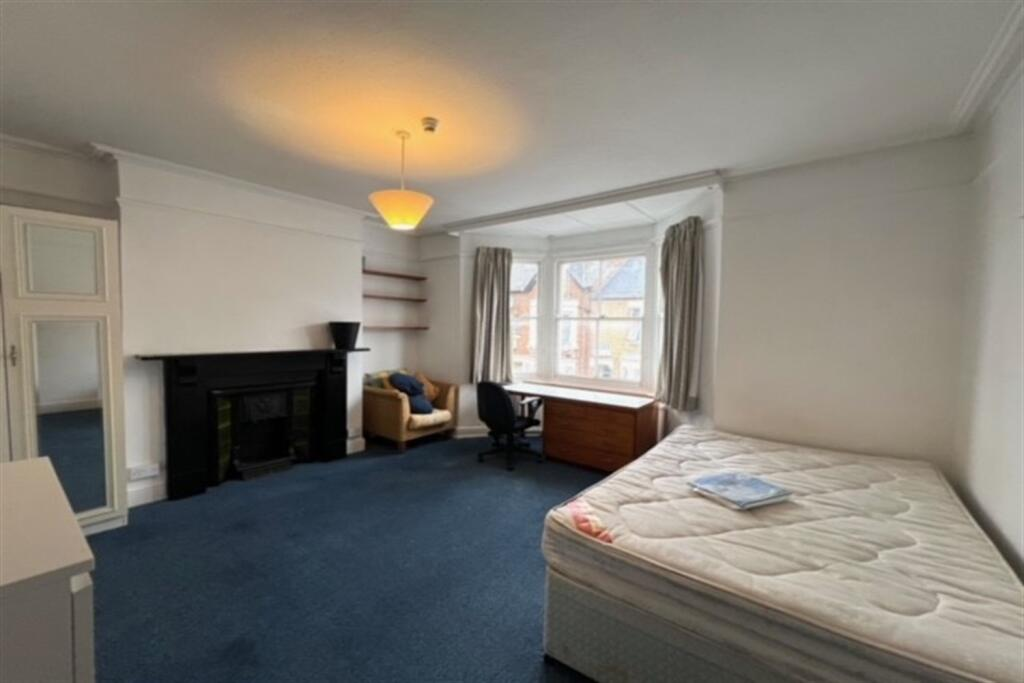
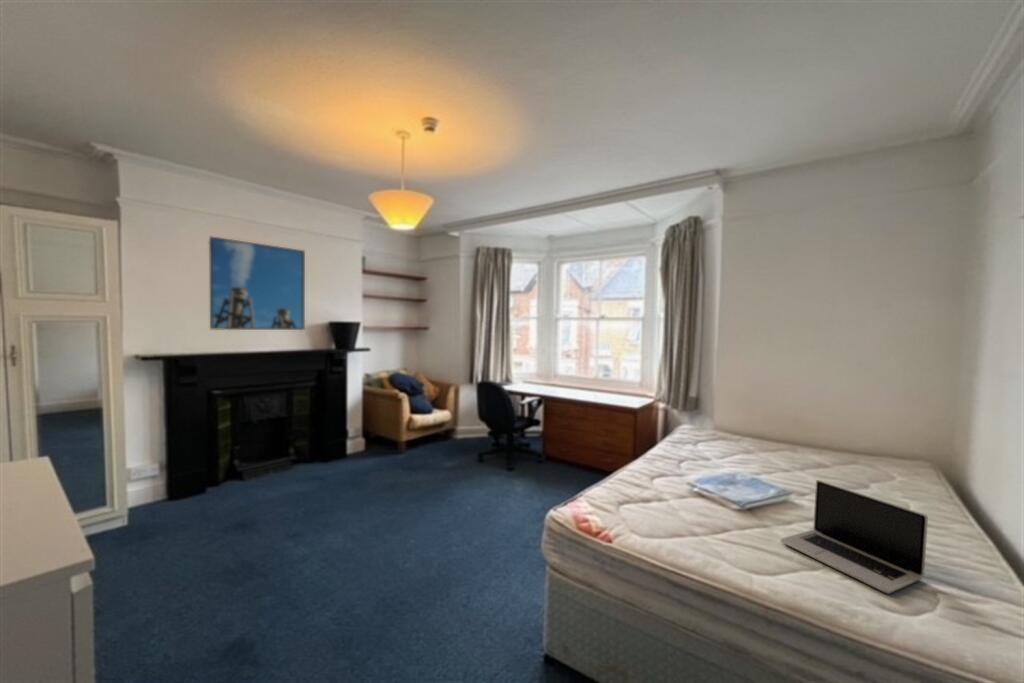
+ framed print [208,235,306,331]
+ laptop [779,479,929,594]
